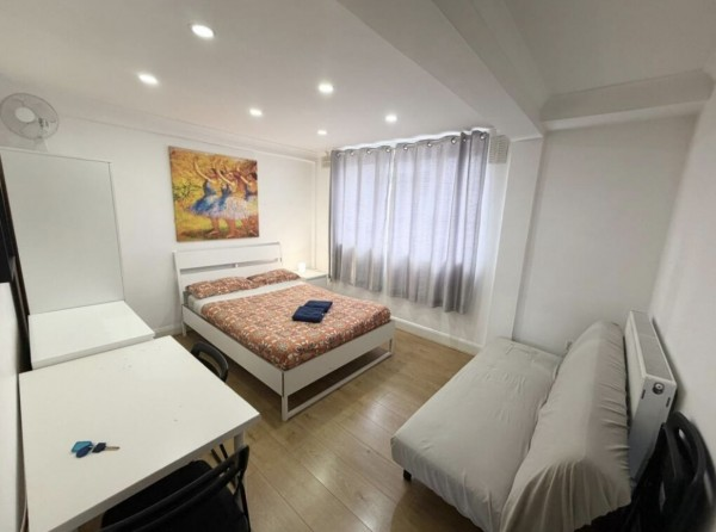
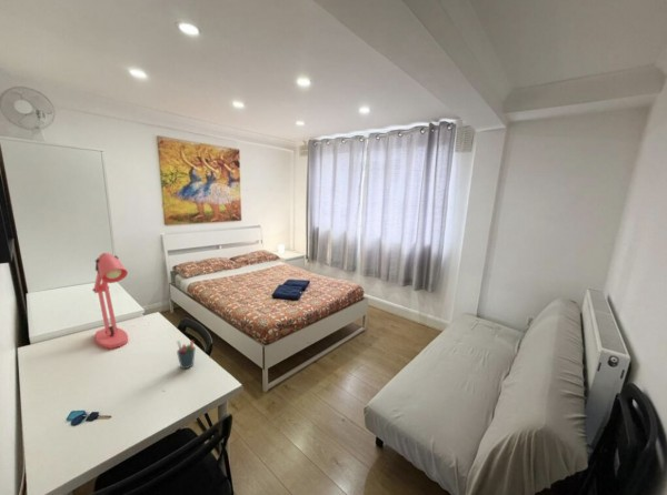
+ desk lamp [91,252,129,350]
+ pen holder [176,340,197,370]
